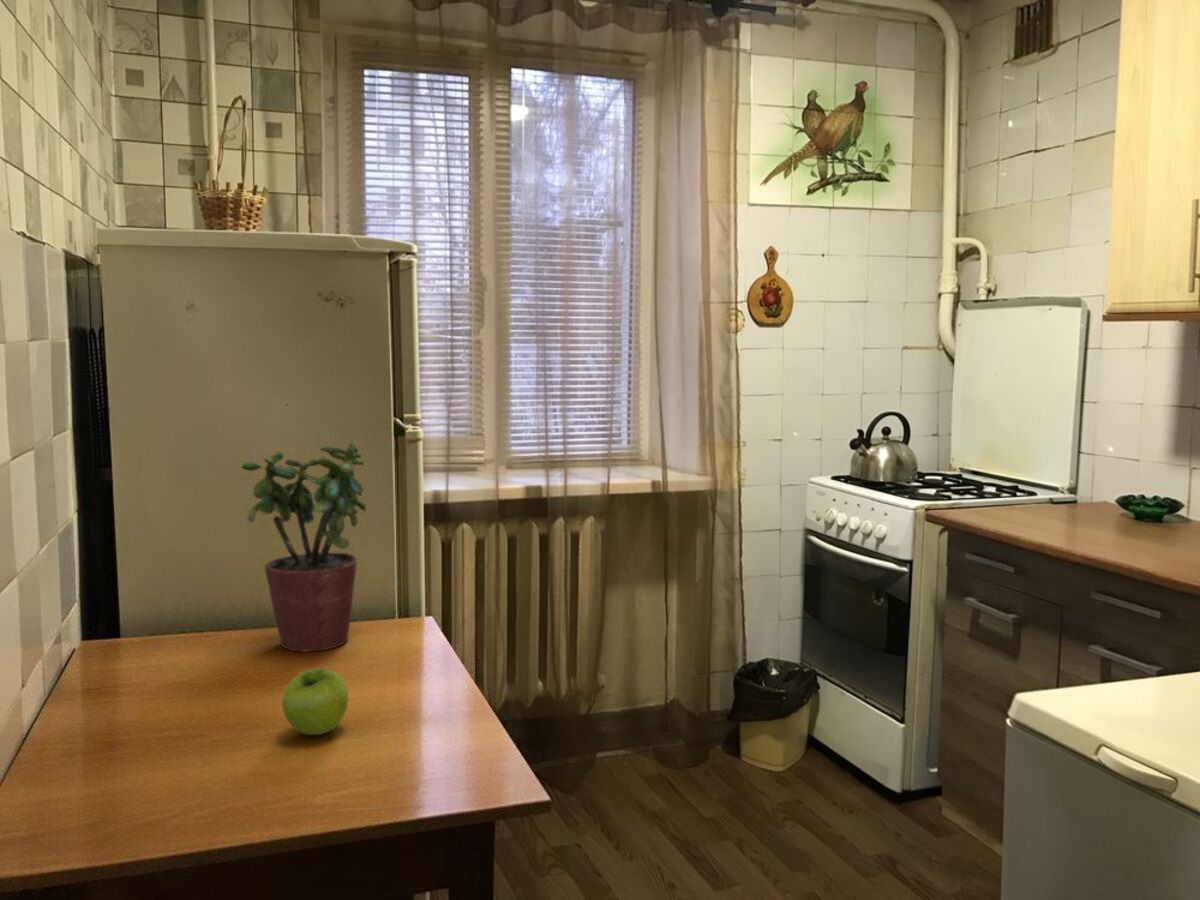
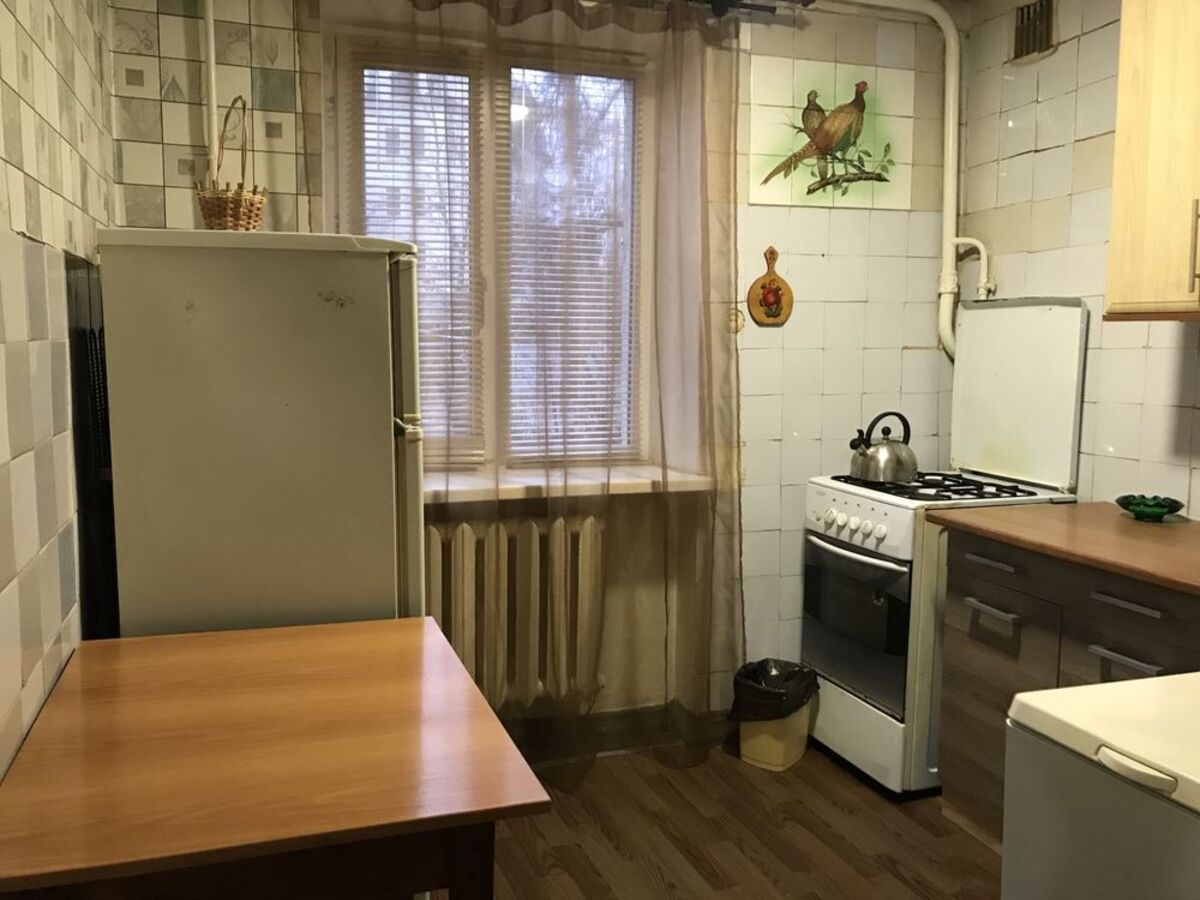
- potted plant [241,441,367,652]
- fruit [281,667,349,736]
